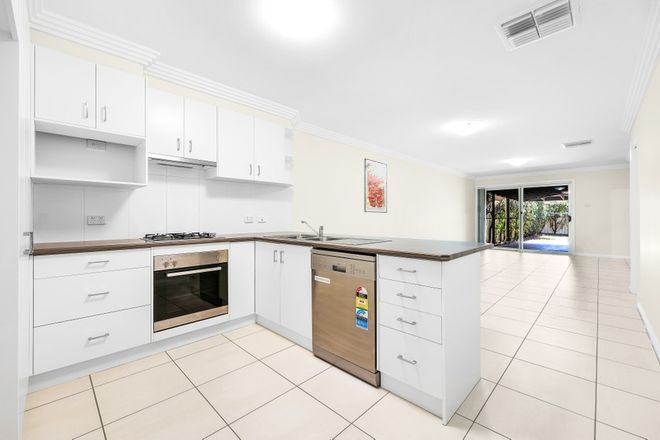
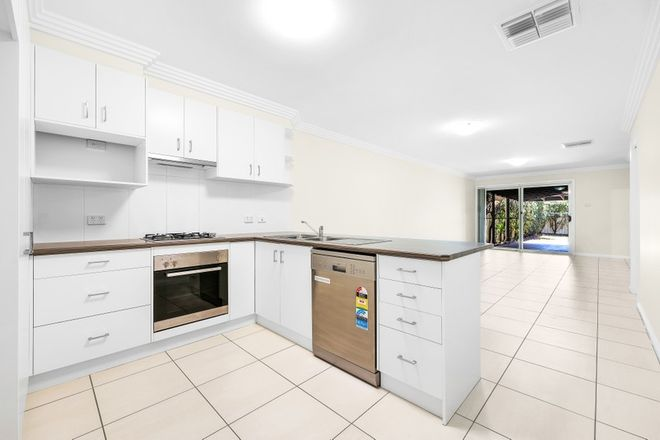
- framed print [363,158,388,214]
